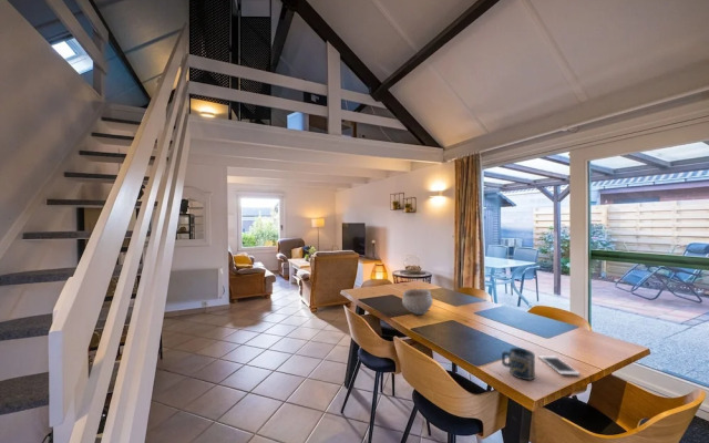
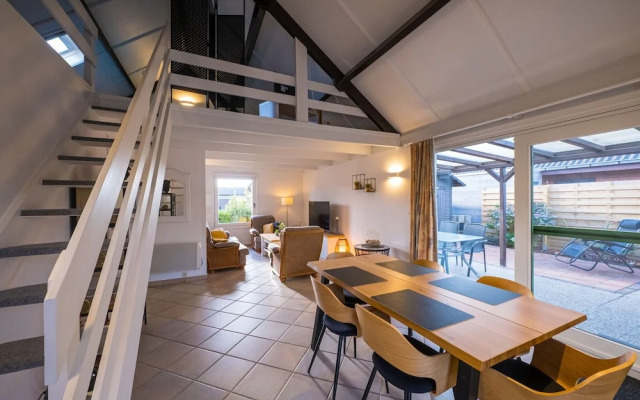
- cup [501,347,536,381]
- bowl [401,288,433,316]
- cell phone [537,354,580,377]
